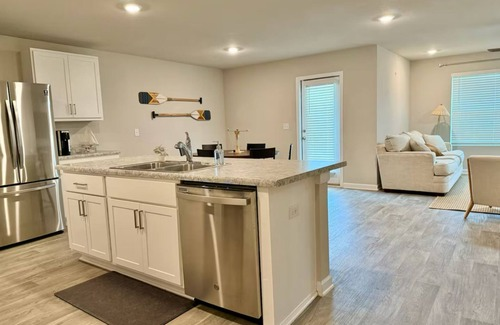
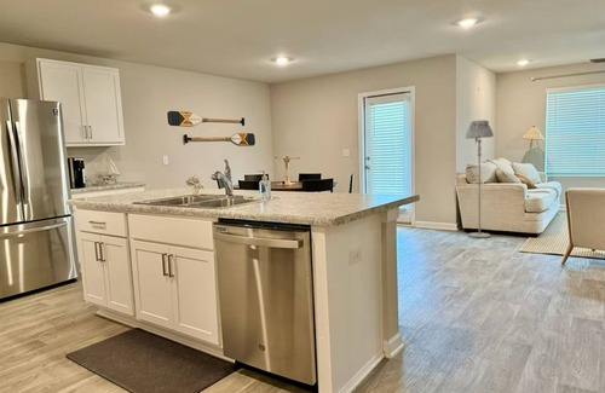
+ floor lamp [463,120,495,239]
